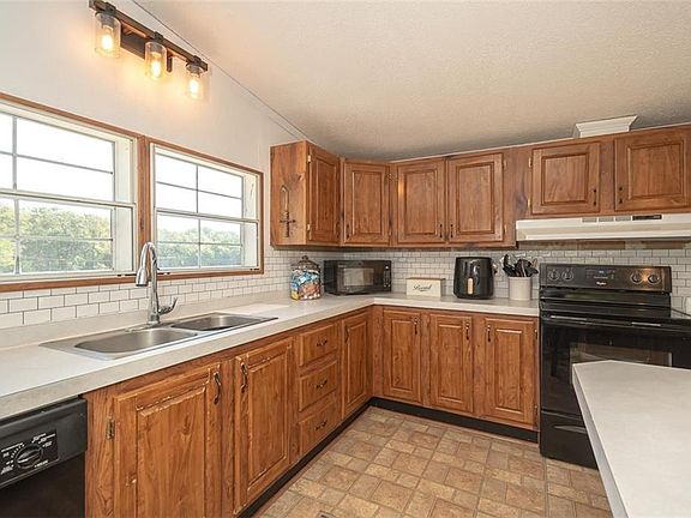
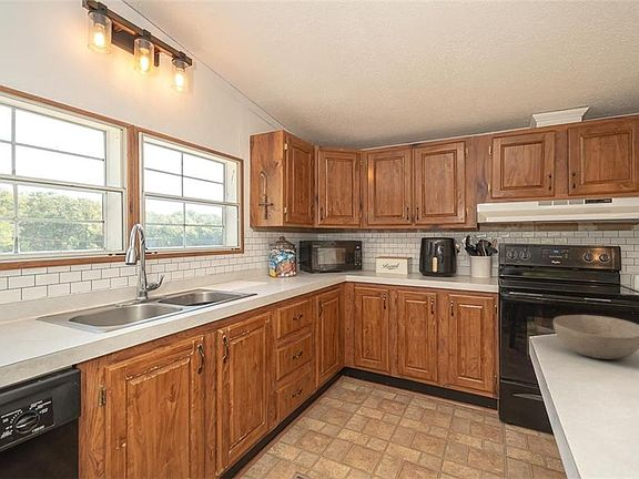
+ bowl [552,314,639,360]
